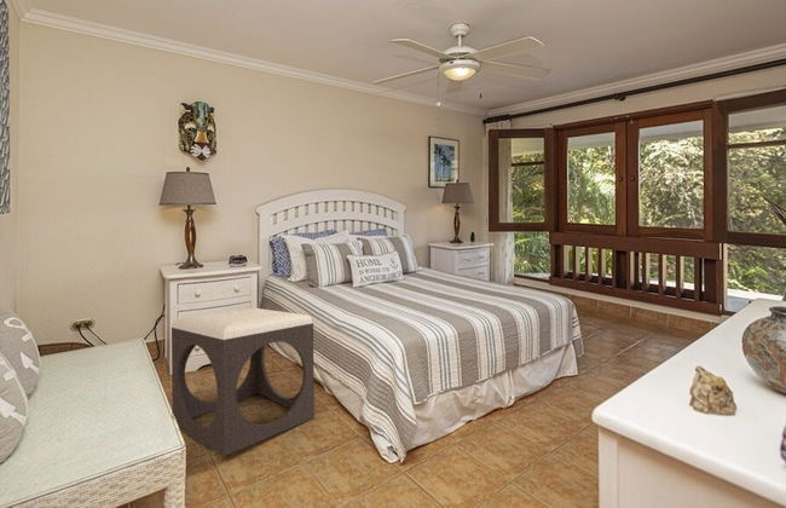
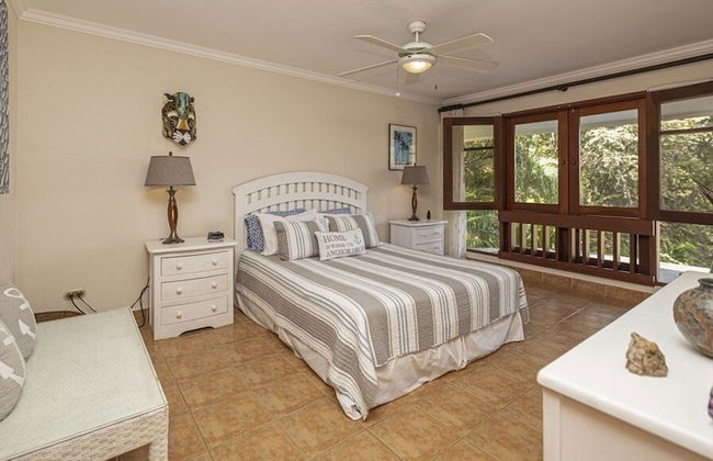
- footstool [171,307,316,457]
